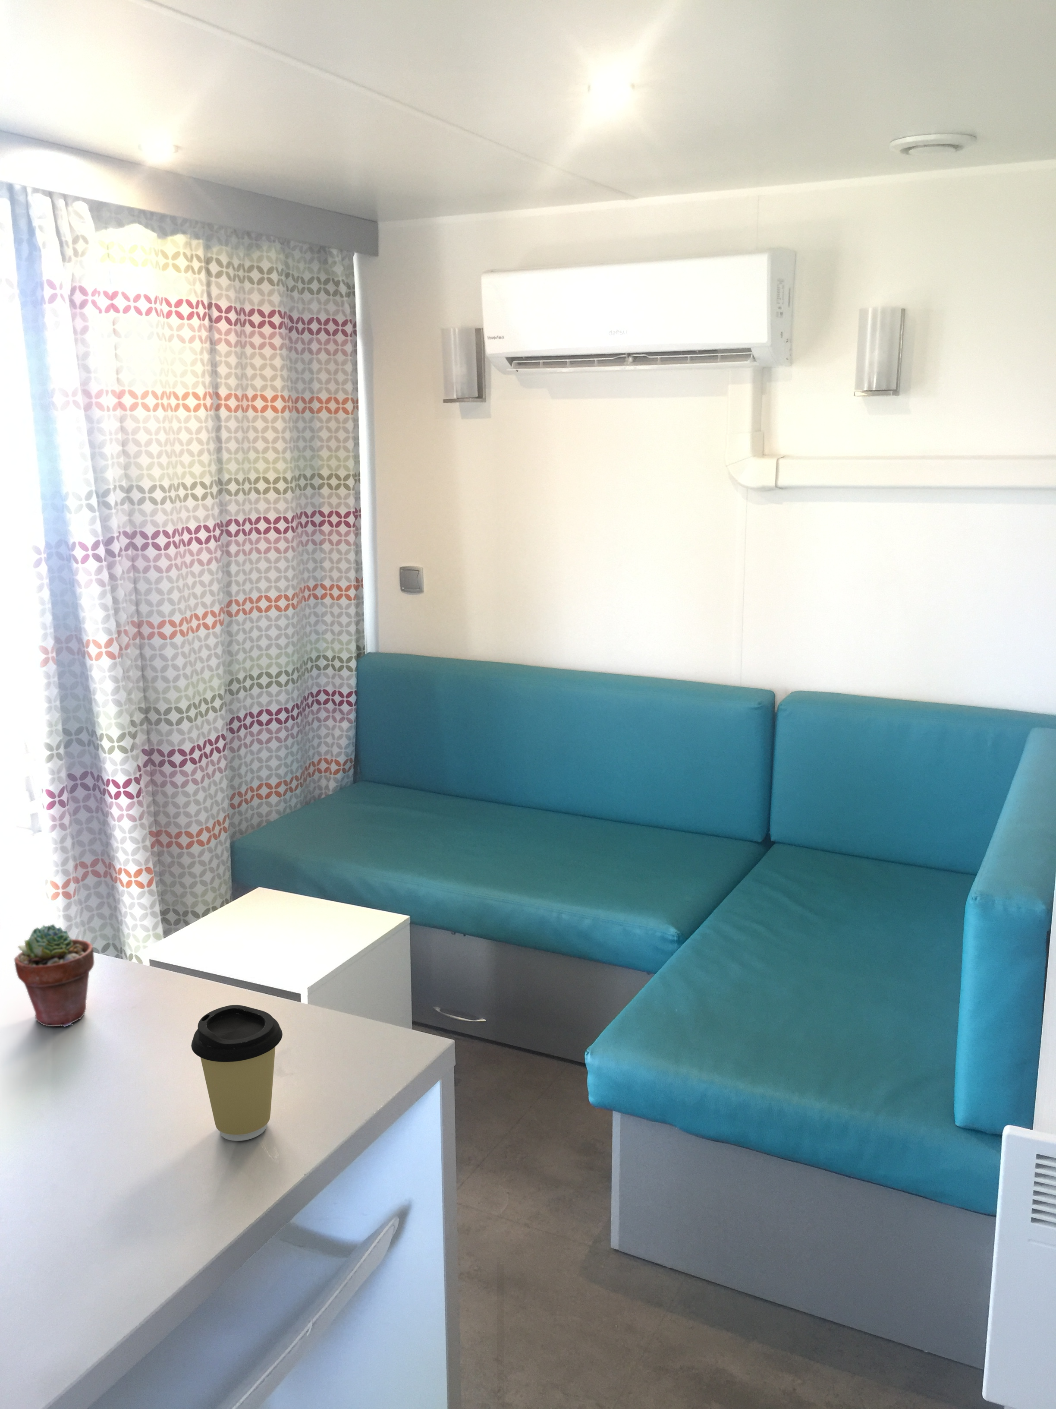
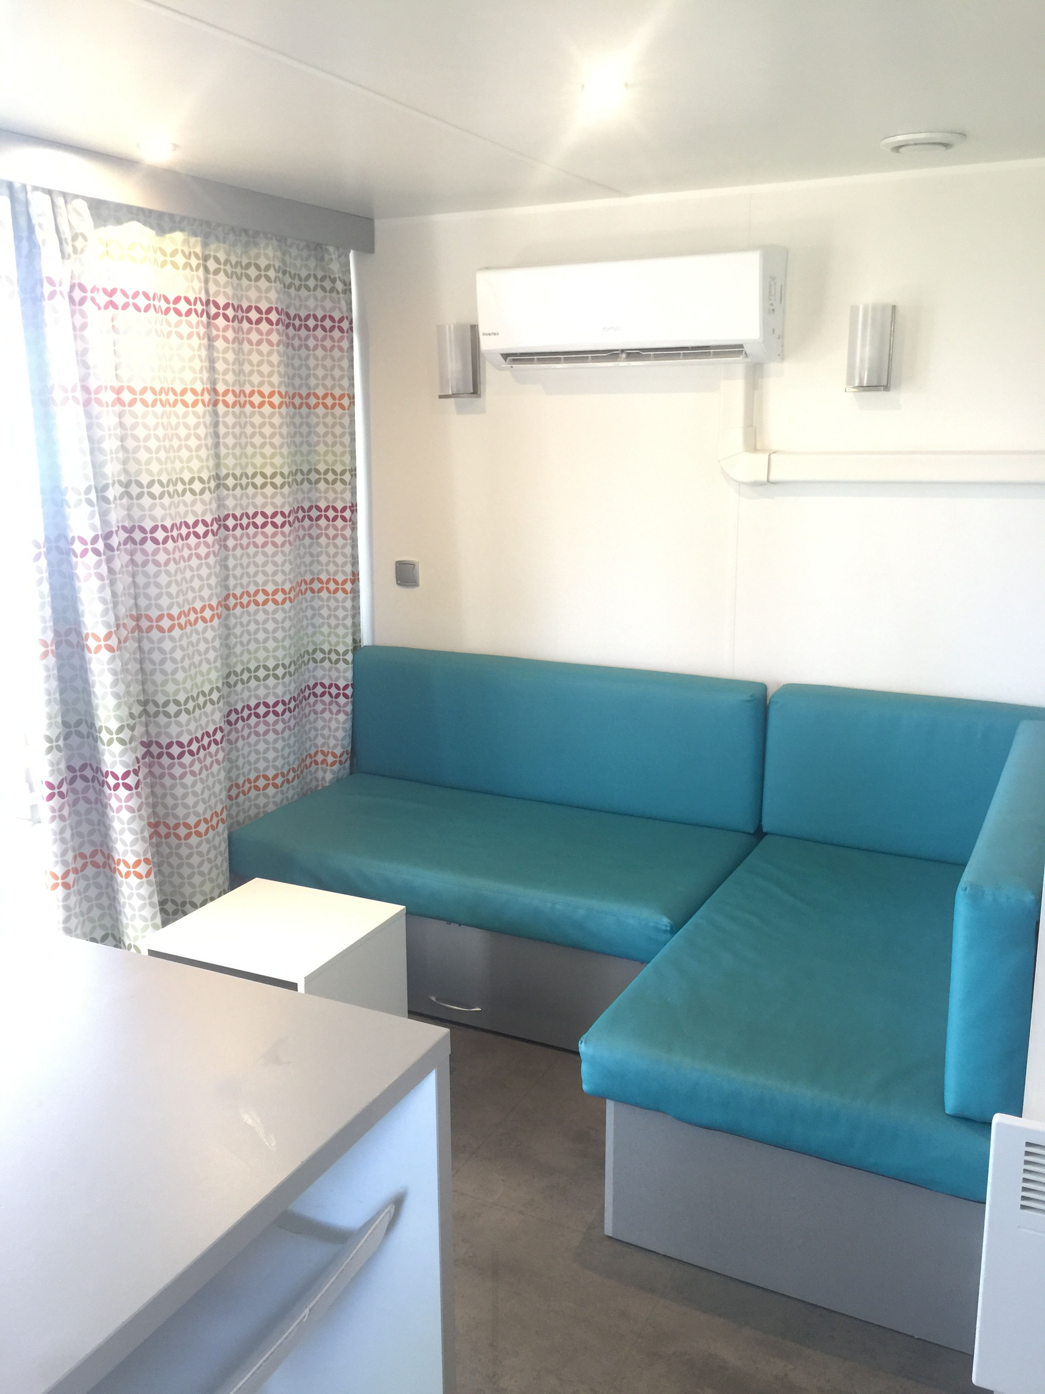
- potted succulent [13,924,94,1027]
- coffee cup [191,1004,283,1142]
